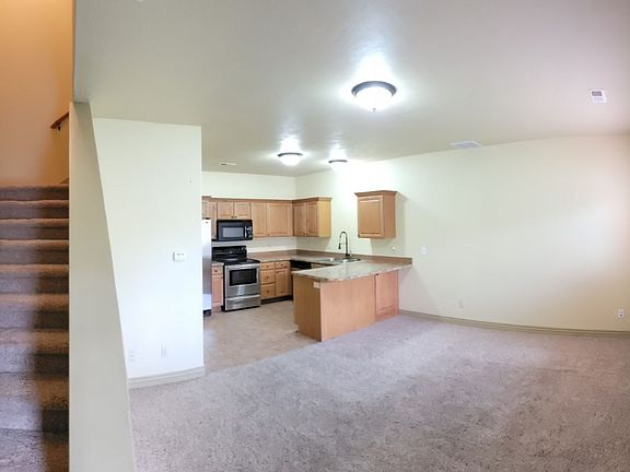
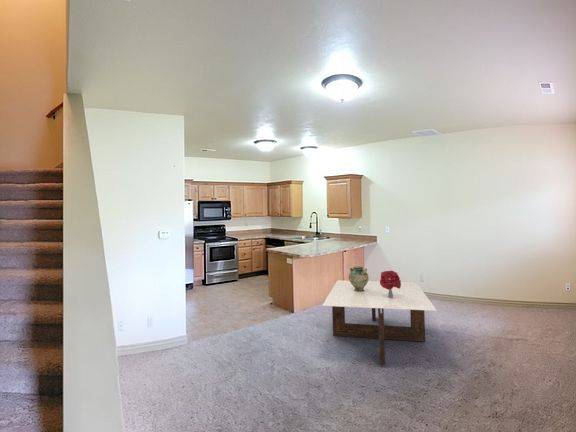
+ ceramic jug [348,265,370,292]
+ bouquet [379,270,402,298]
+ dining table [321,279,438,365]
